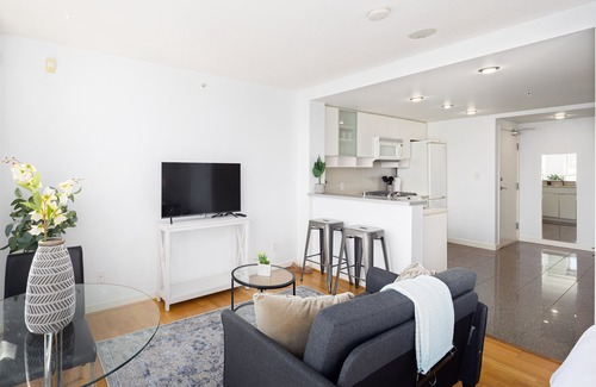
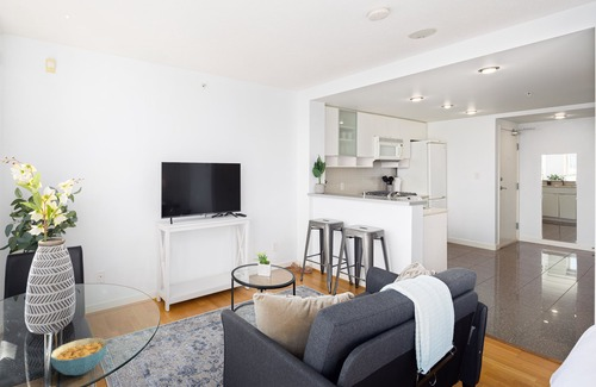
+ cereal bowl [49,337,108,376]
